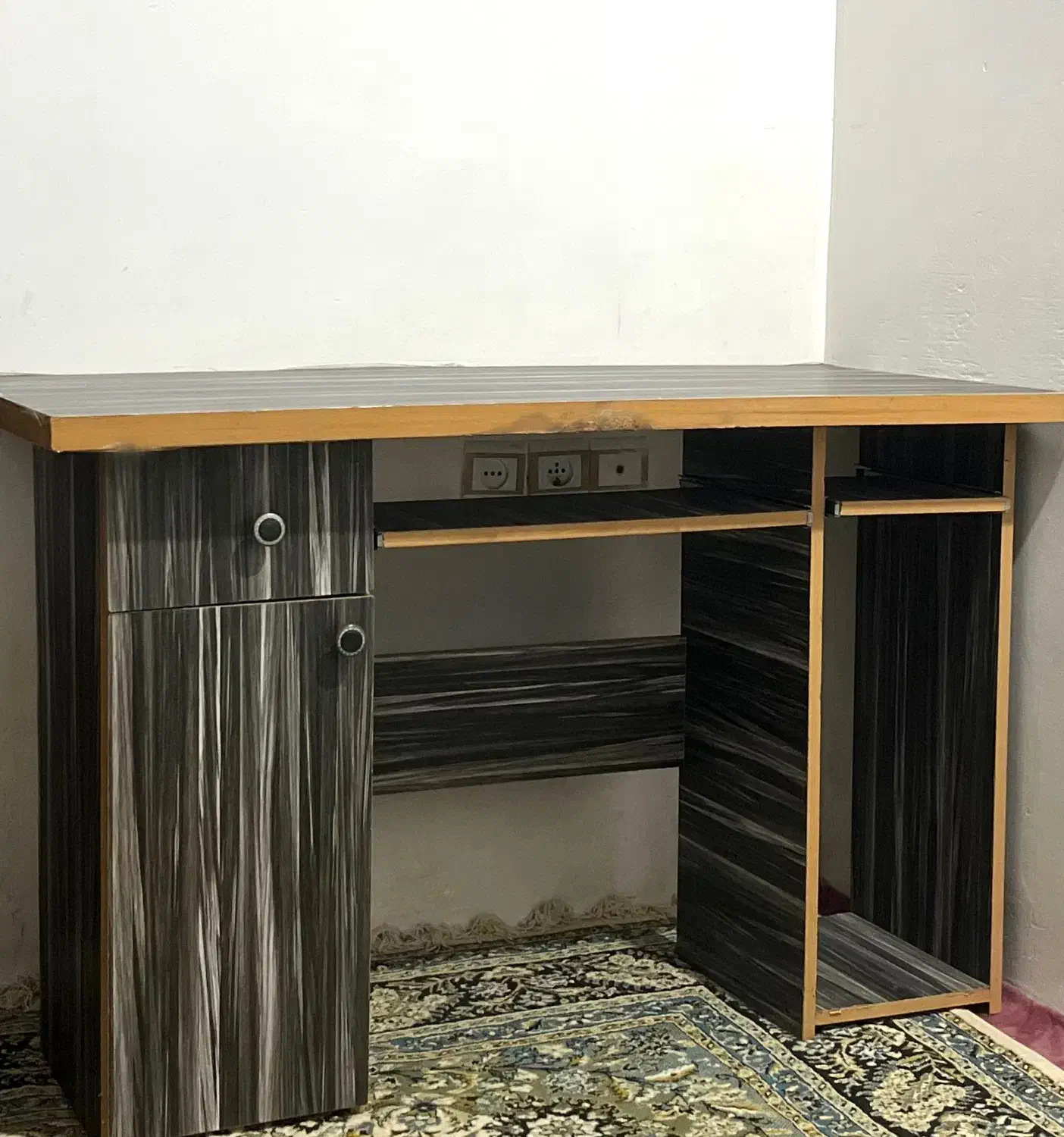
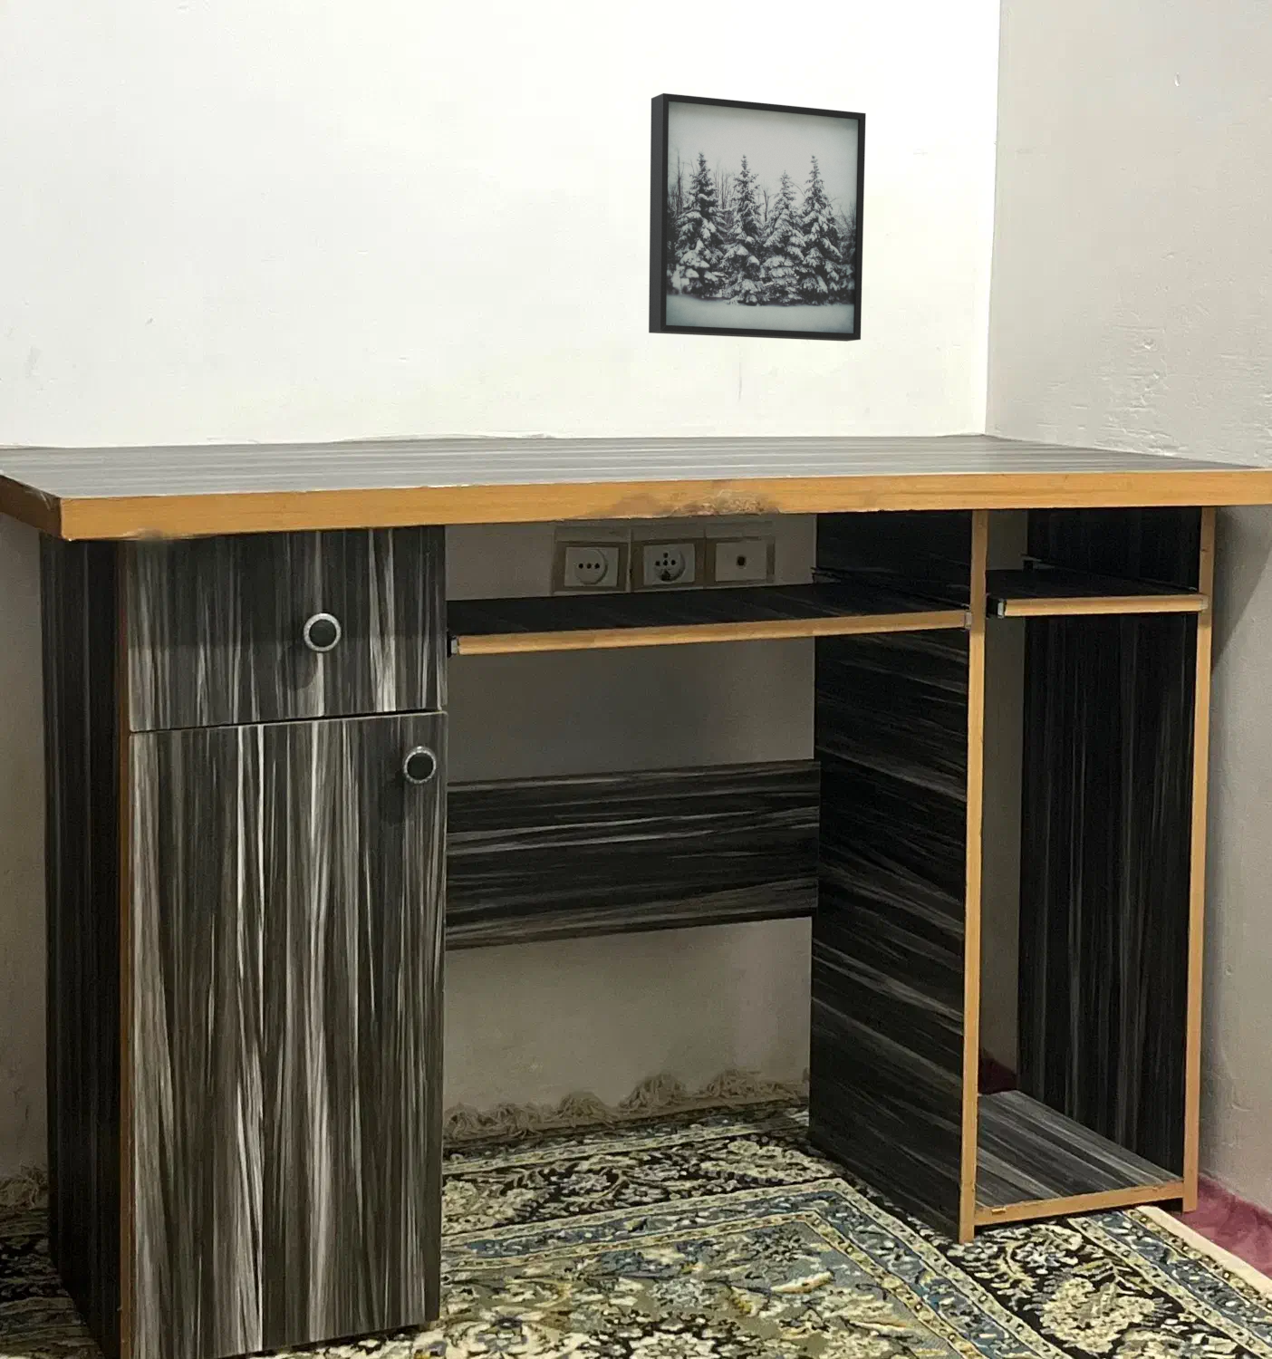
+ wall art [648,92,867,343]
